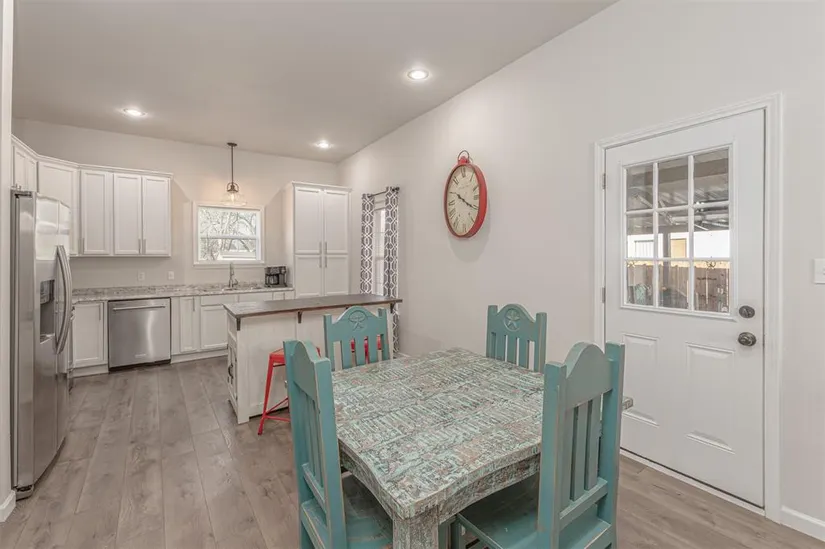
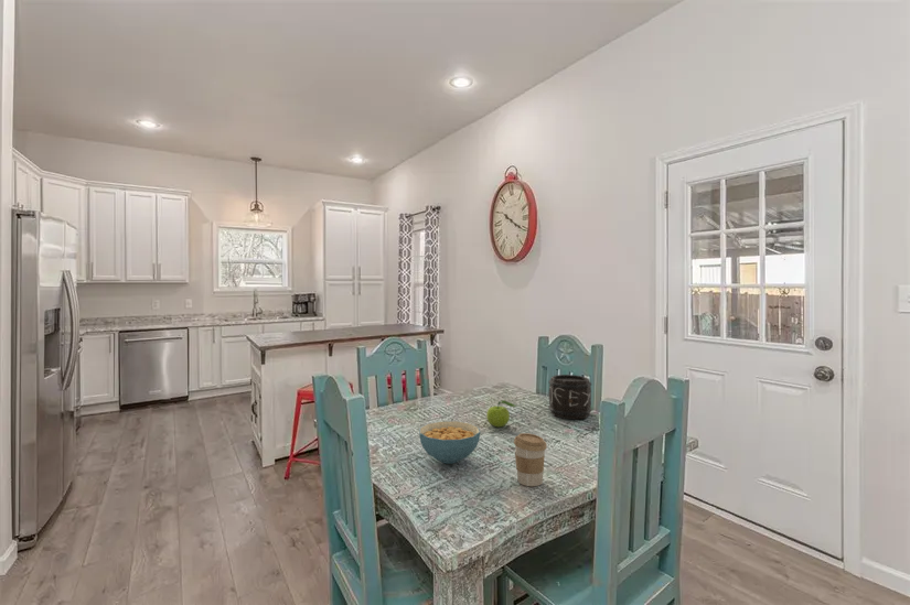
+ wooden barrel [547,374,592,420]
+ fruit [485,399,518,428]
+ cereal bowl [418,420,481,465]
+ coffee cup [513,432,547,487]
